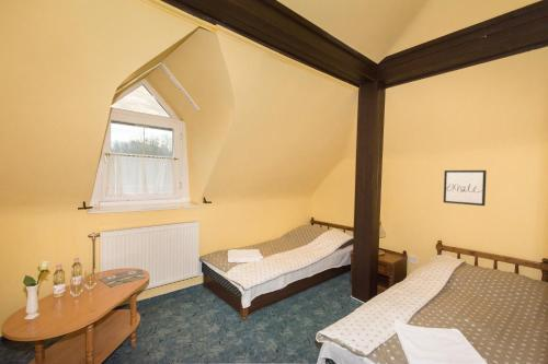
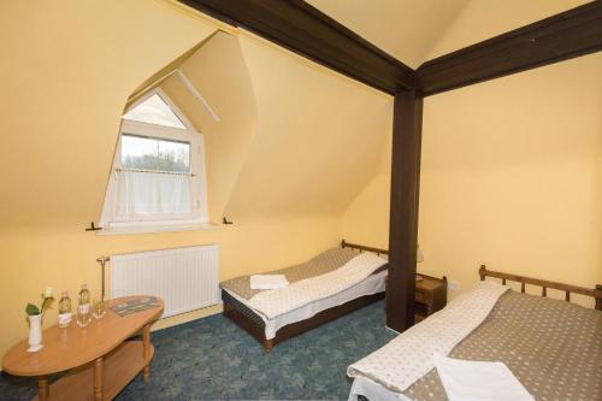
- wall art [443,169,488,207]
